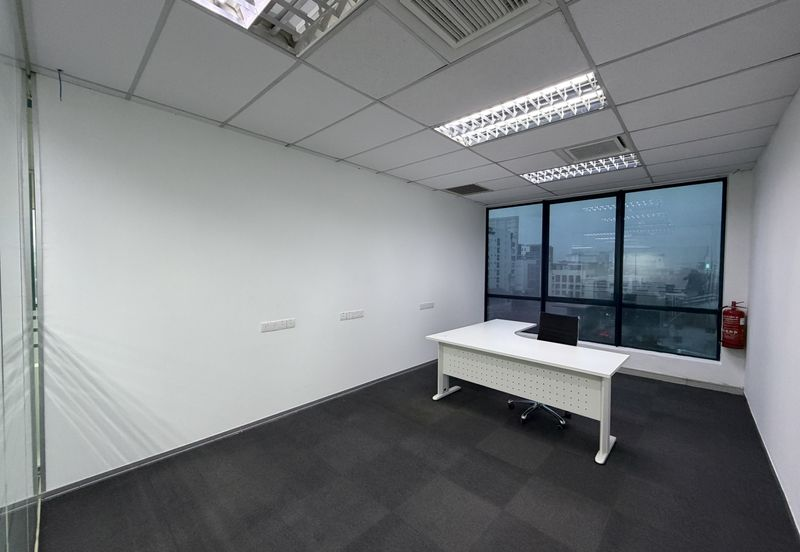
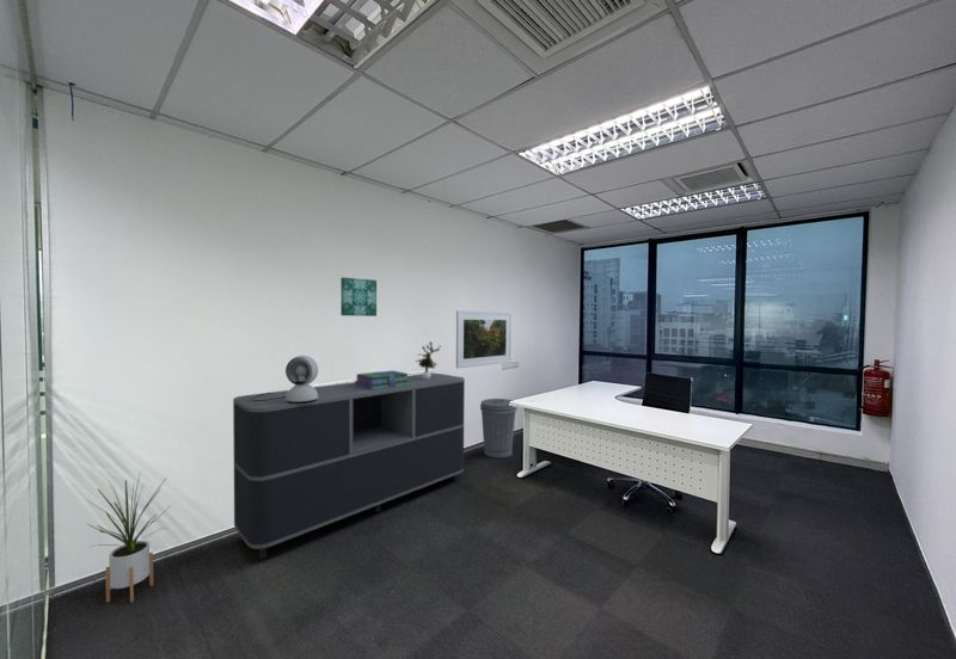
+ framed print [455,309,513,369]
+ house plant [85,472,172,604]
+ wall art [339,276,378,318]
+ stack of books [354,369,410,390]
+ trash can [479,398,519,458]
+ potted plant [416,340,441,380]
+ sideboard [232,372,466,560]
+ table lamp [252,355,319,404]
